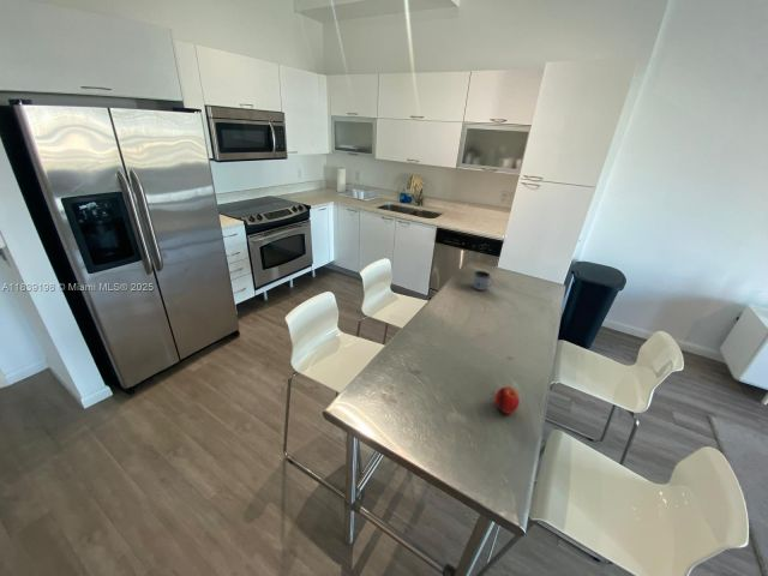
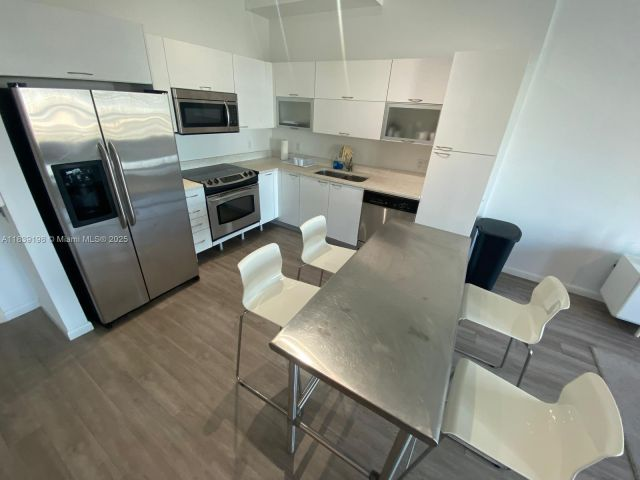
- mug [472,270,496,292]
- fruit [494,385,521,415]
